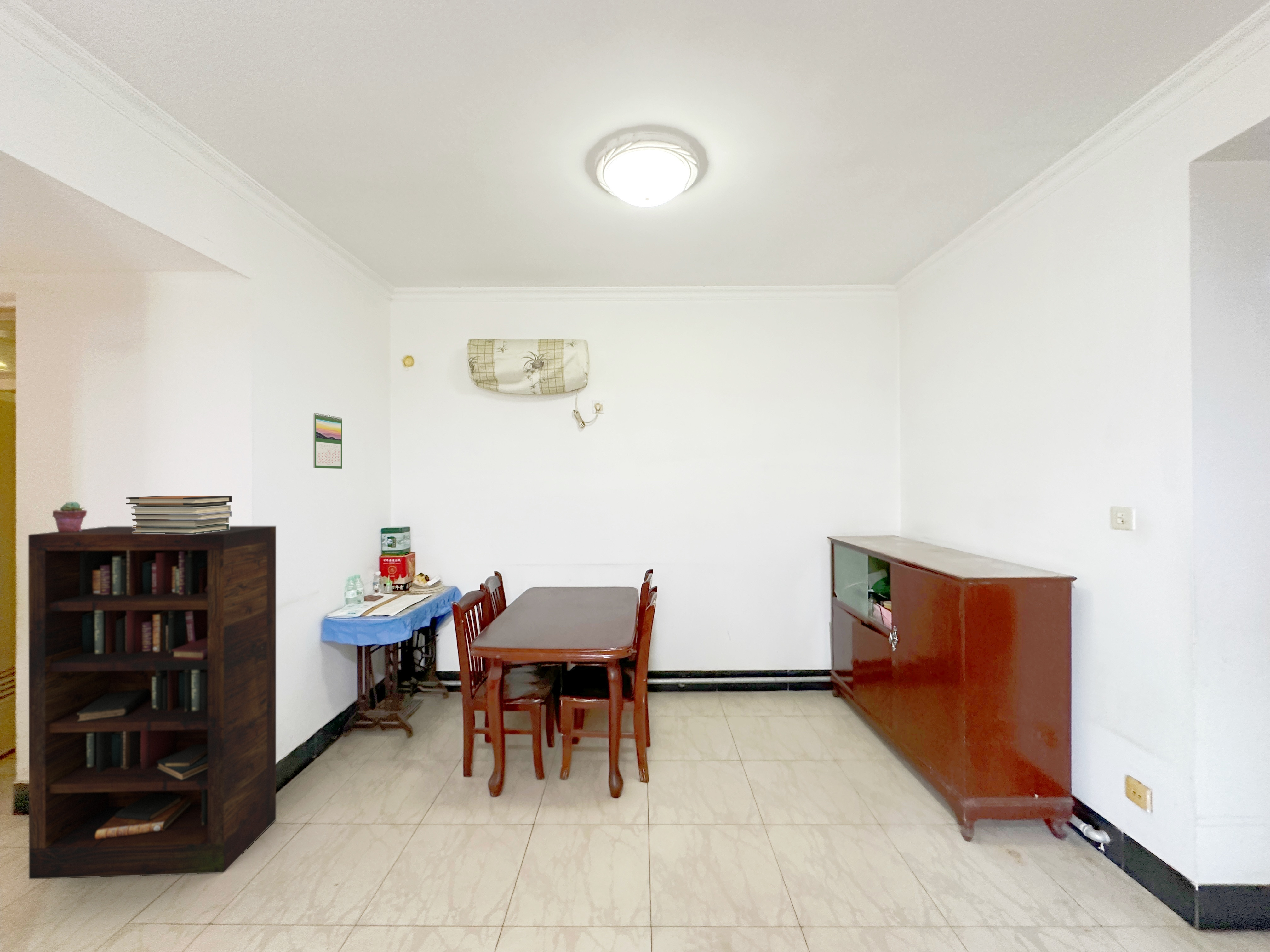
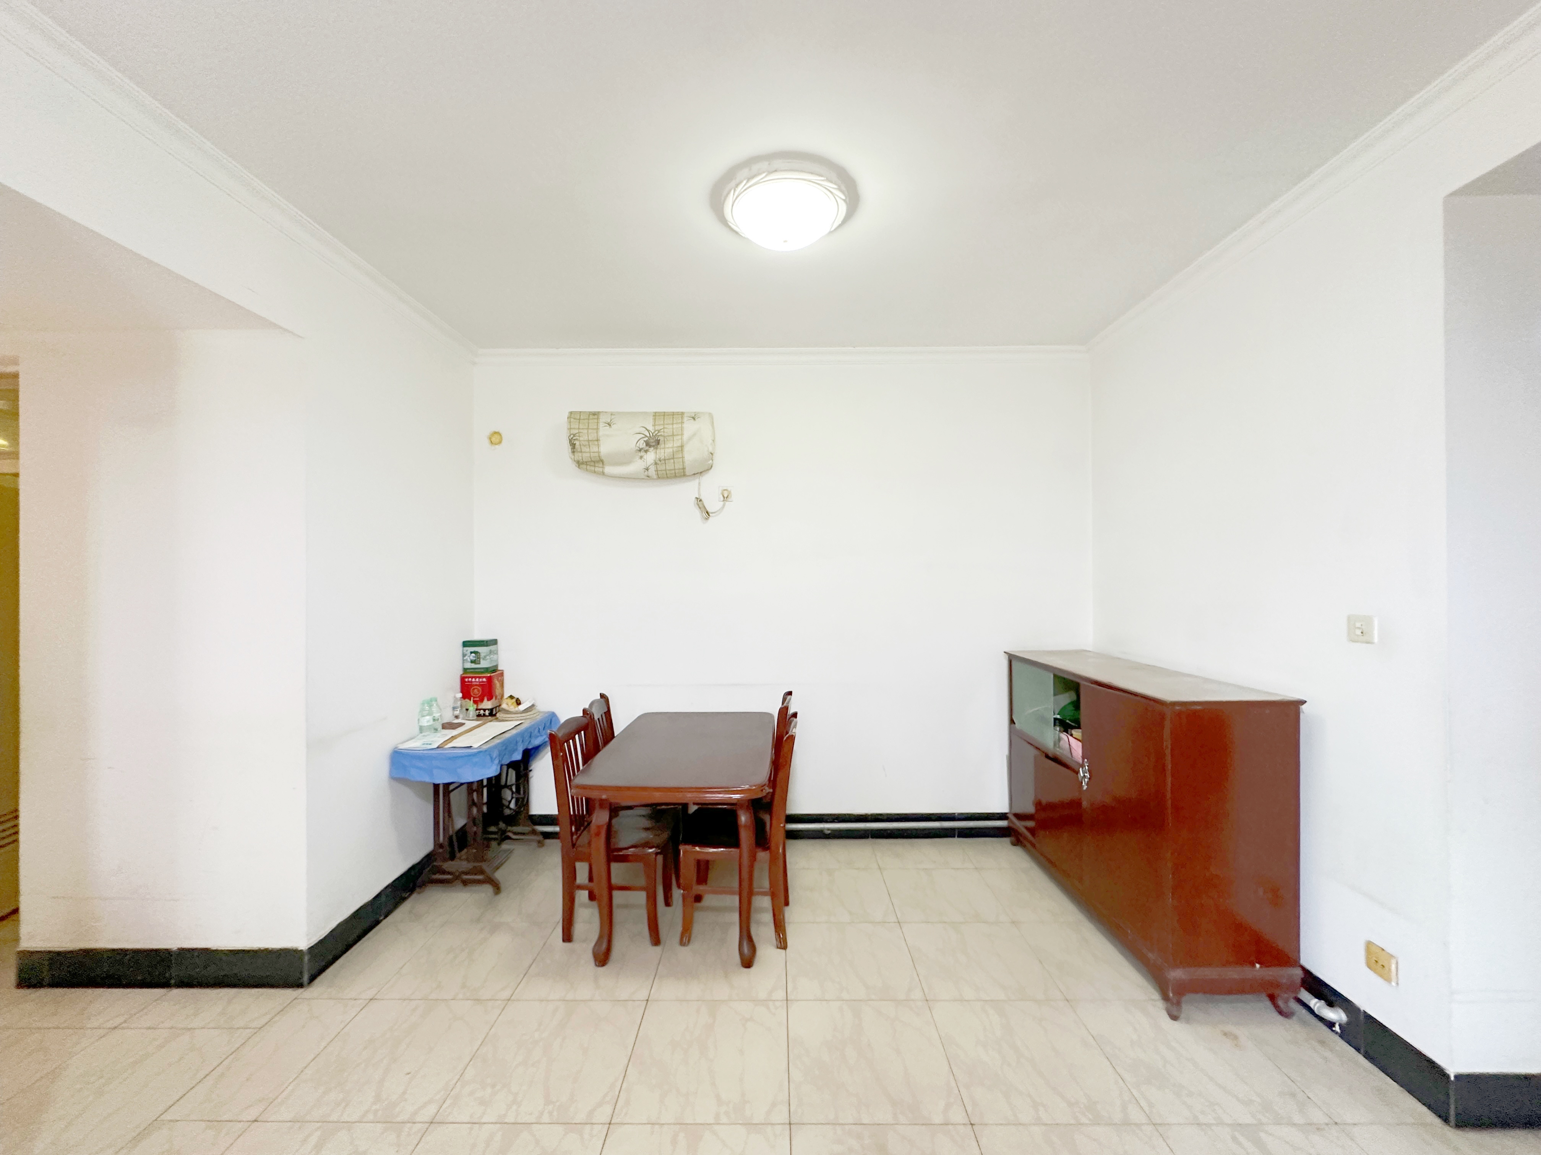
- book stack [126,495,233,534]
- bookcase [28,526,277,880]
- potted succulent [52,501,87,532]
- calendar [313,412,342,469]
